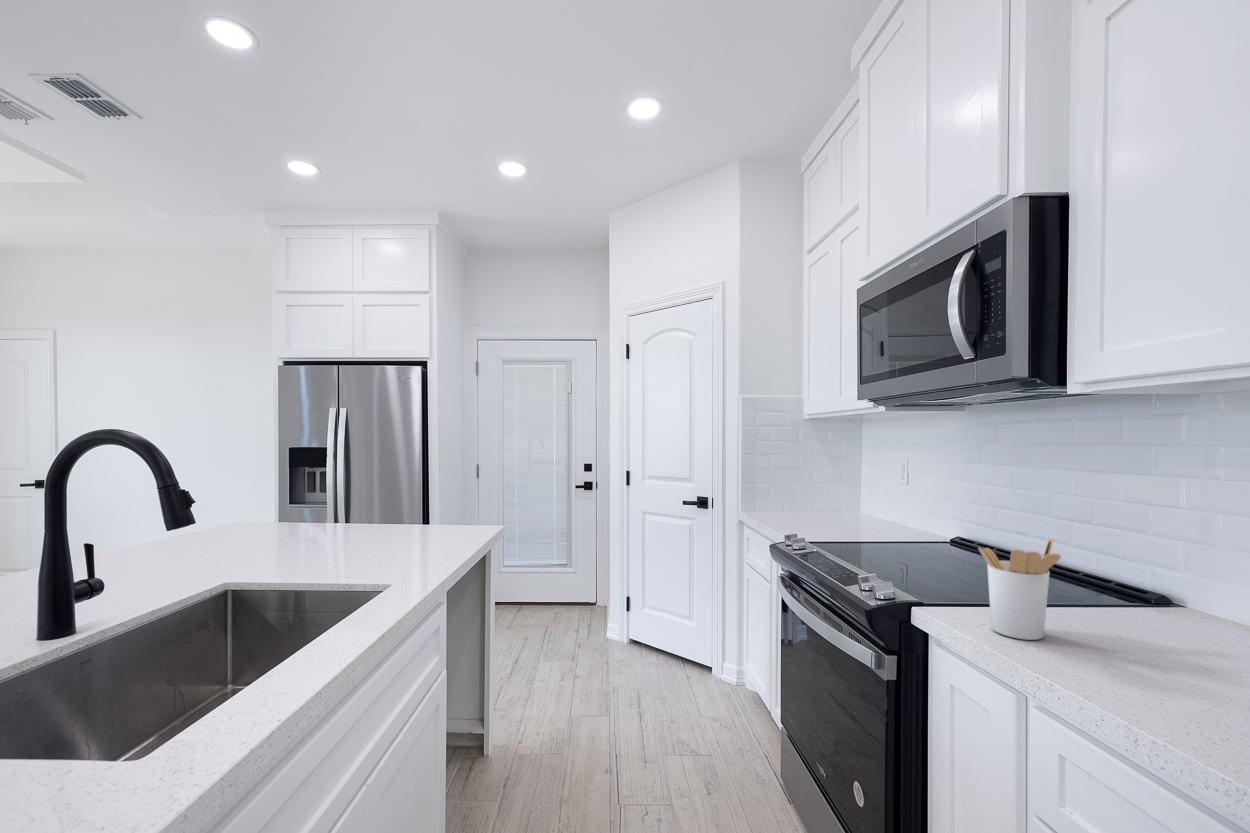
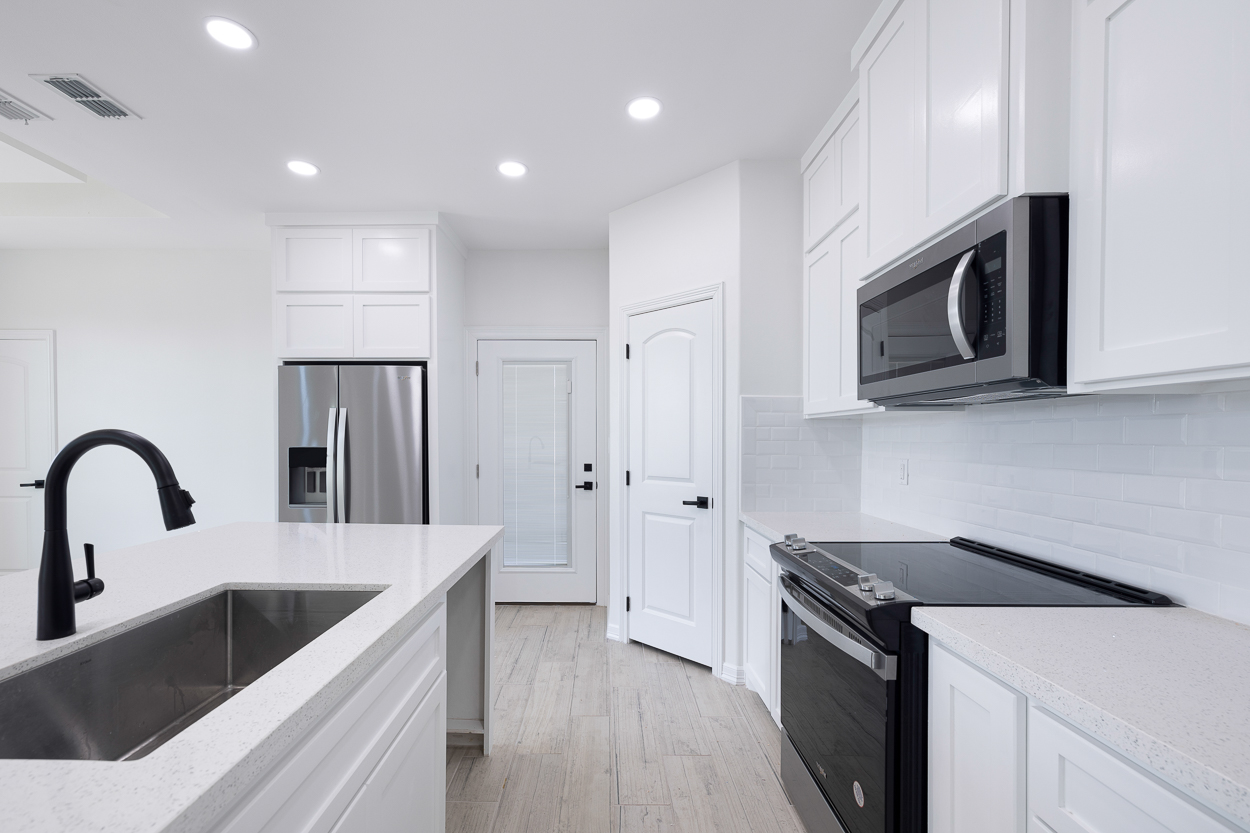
- utensil holder [977,537,1062,641]
